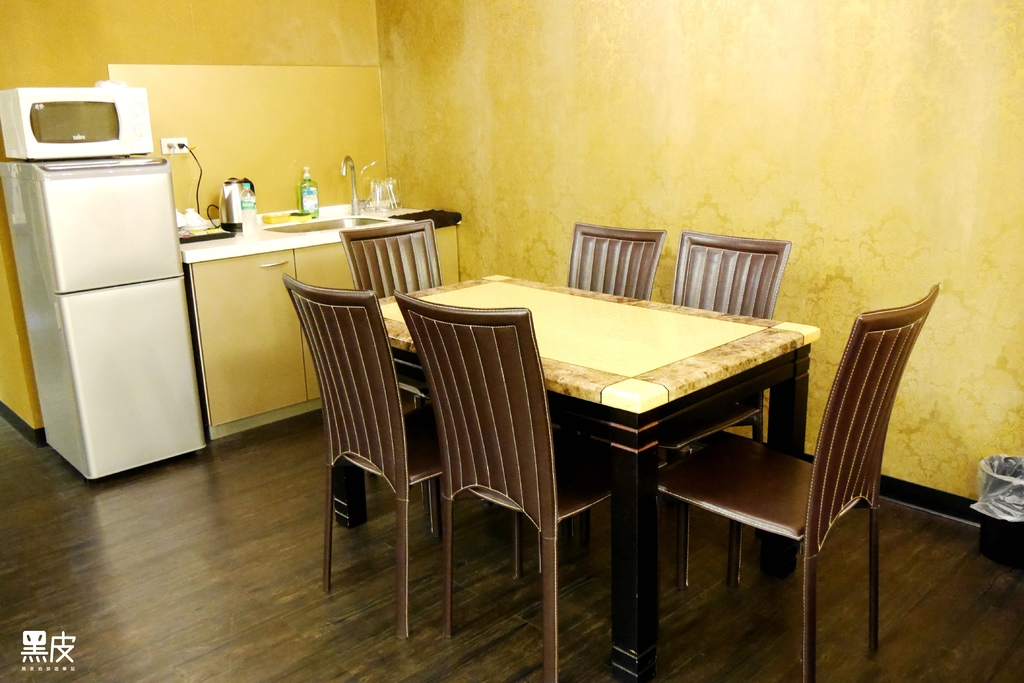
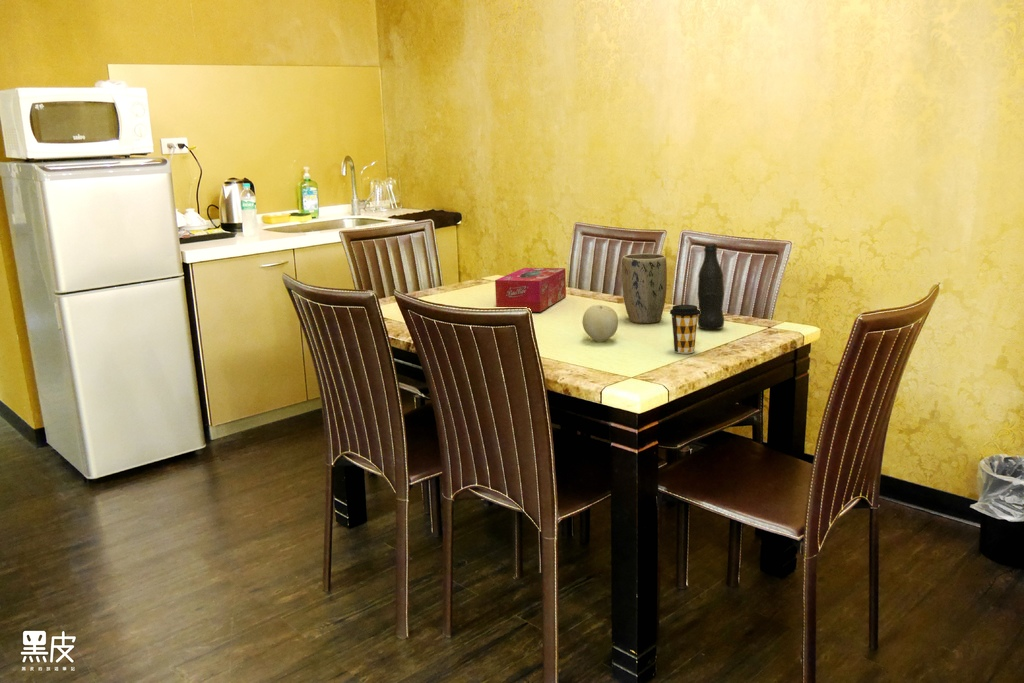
+ fruit [582,304,619,343]
+ coffee cup [669,304,700,355]
+ bottle [697,242,725,330]
+ plant pot [621,252,668,324]
+ tissue box [494,267,567,313]
